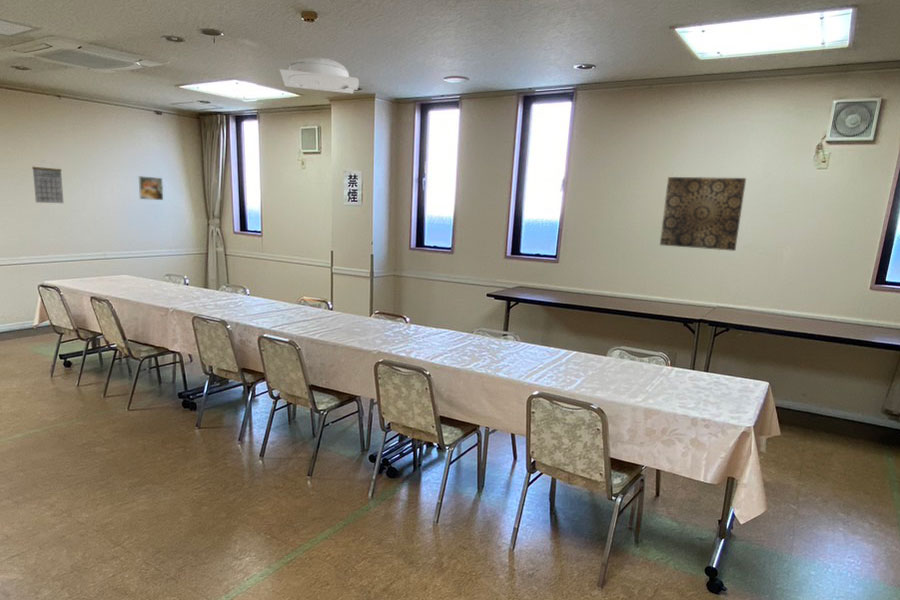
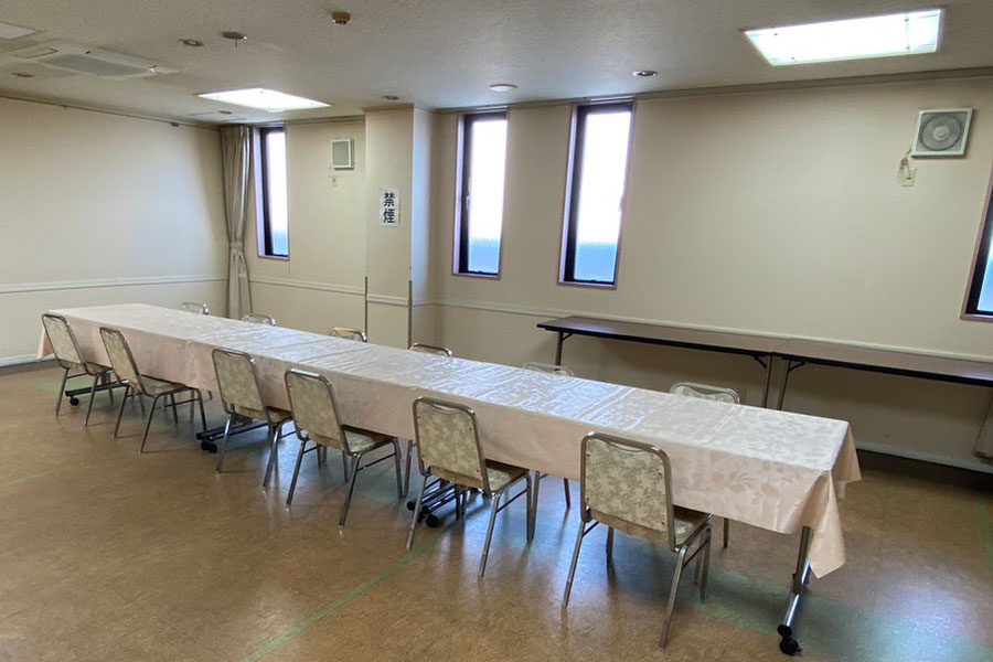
- calendar [31,160,64,204]
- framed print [138,175,164,201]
- ceiling light [278,56,360,94]
- wall art [659,176,747,252]
